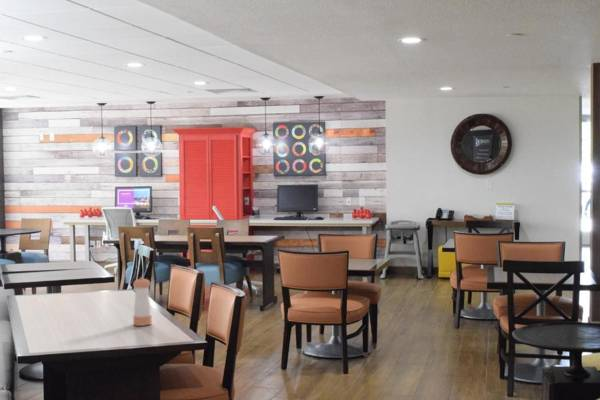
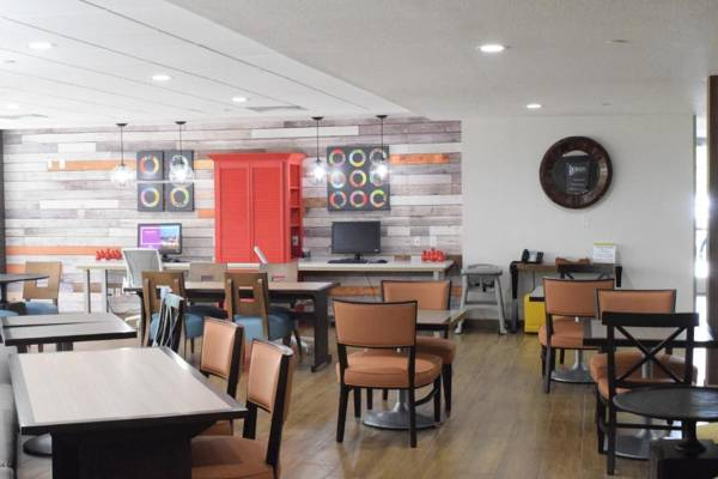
- pepper shaker [132,276,153,327]
